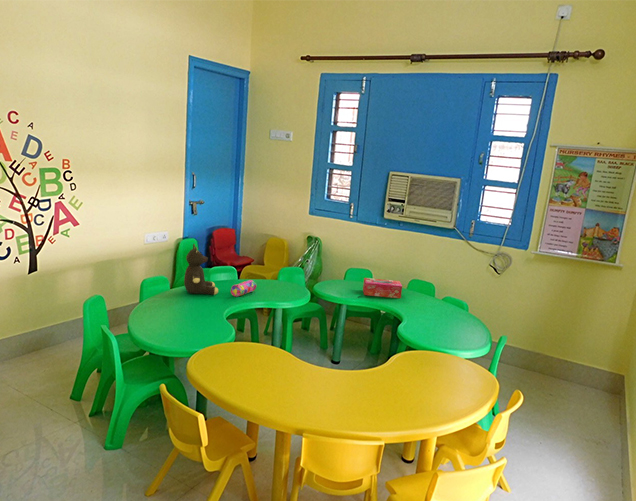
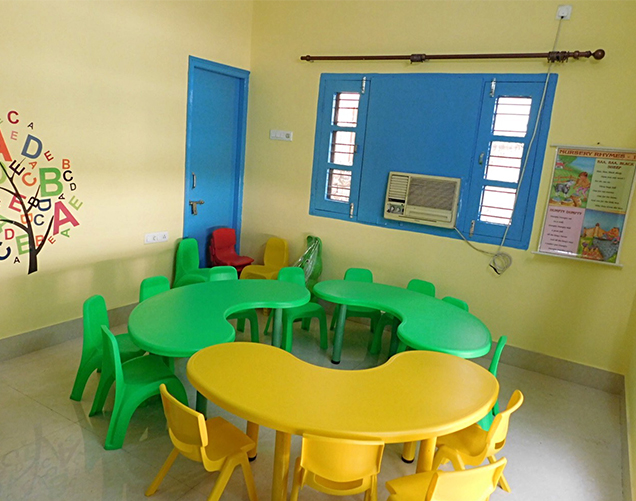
- pencil case [230,279,258,298]
- tissue box [362,277,403,299]
- teddy bear [183,243,219,296]
